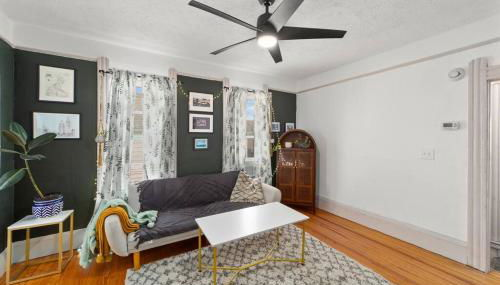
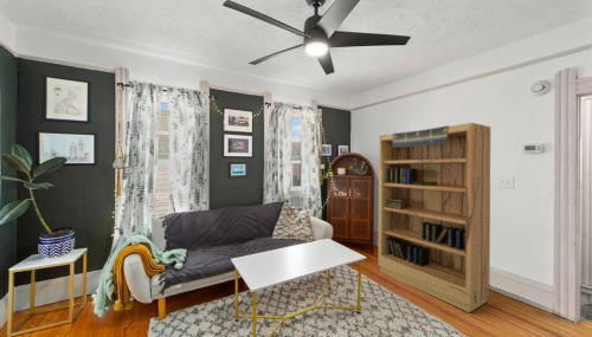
+ bookshelf [377,122,491,313]
